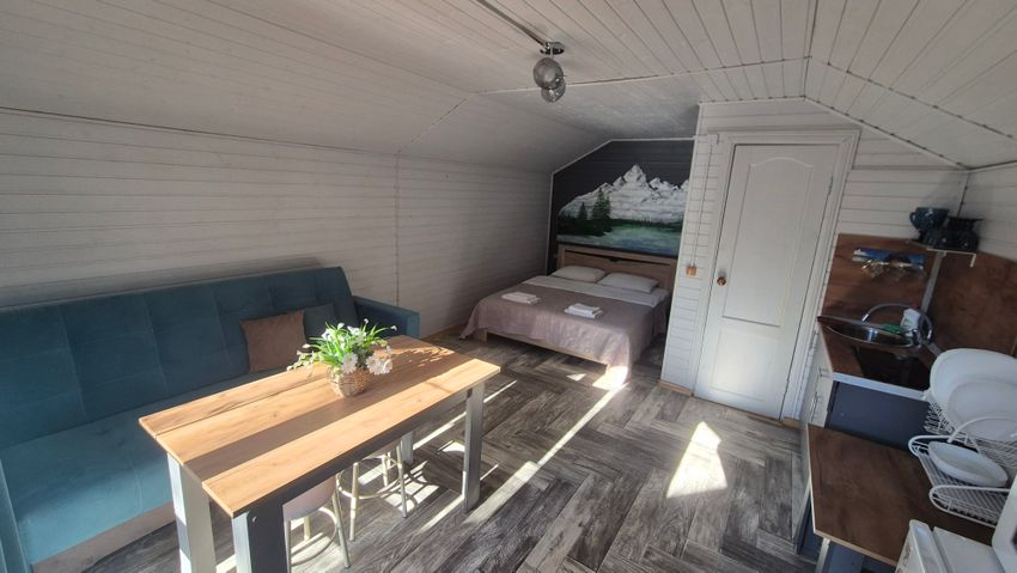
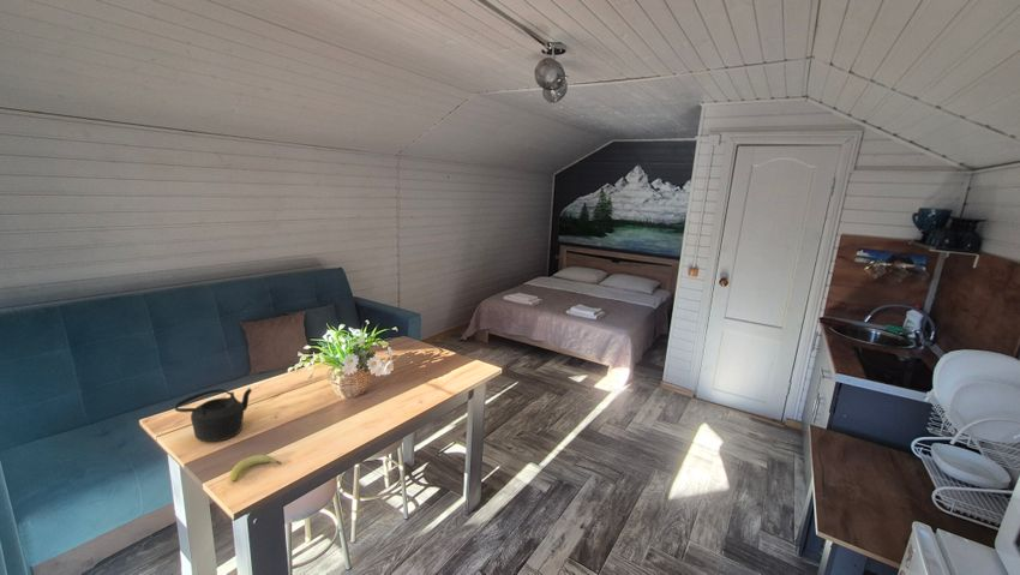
+ teapot [174,387,253,443]
+ fruit [229,454,282,484]
